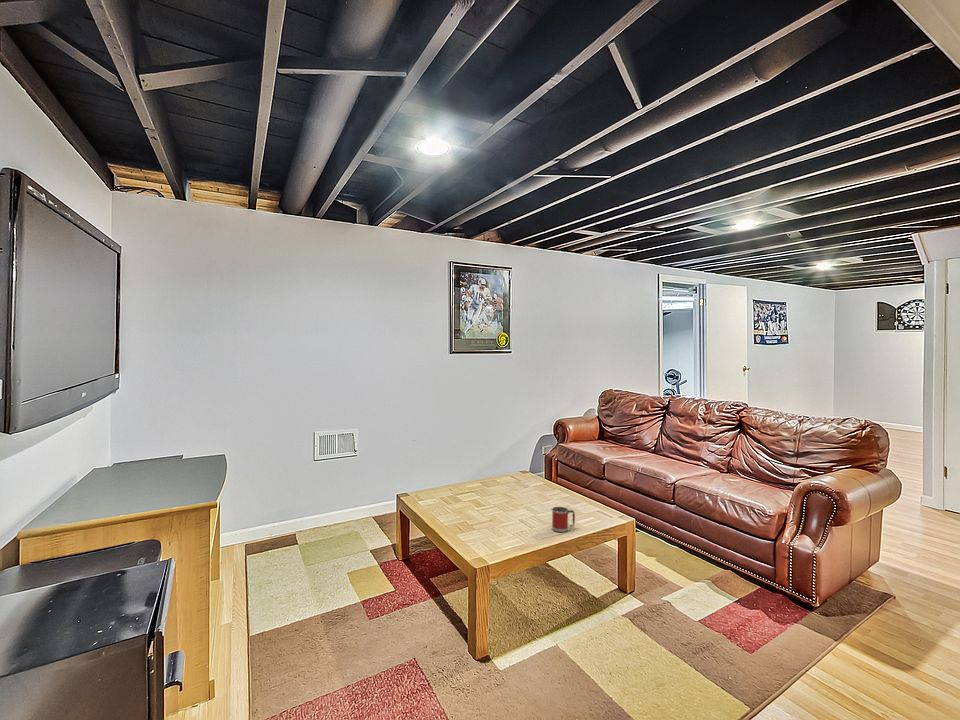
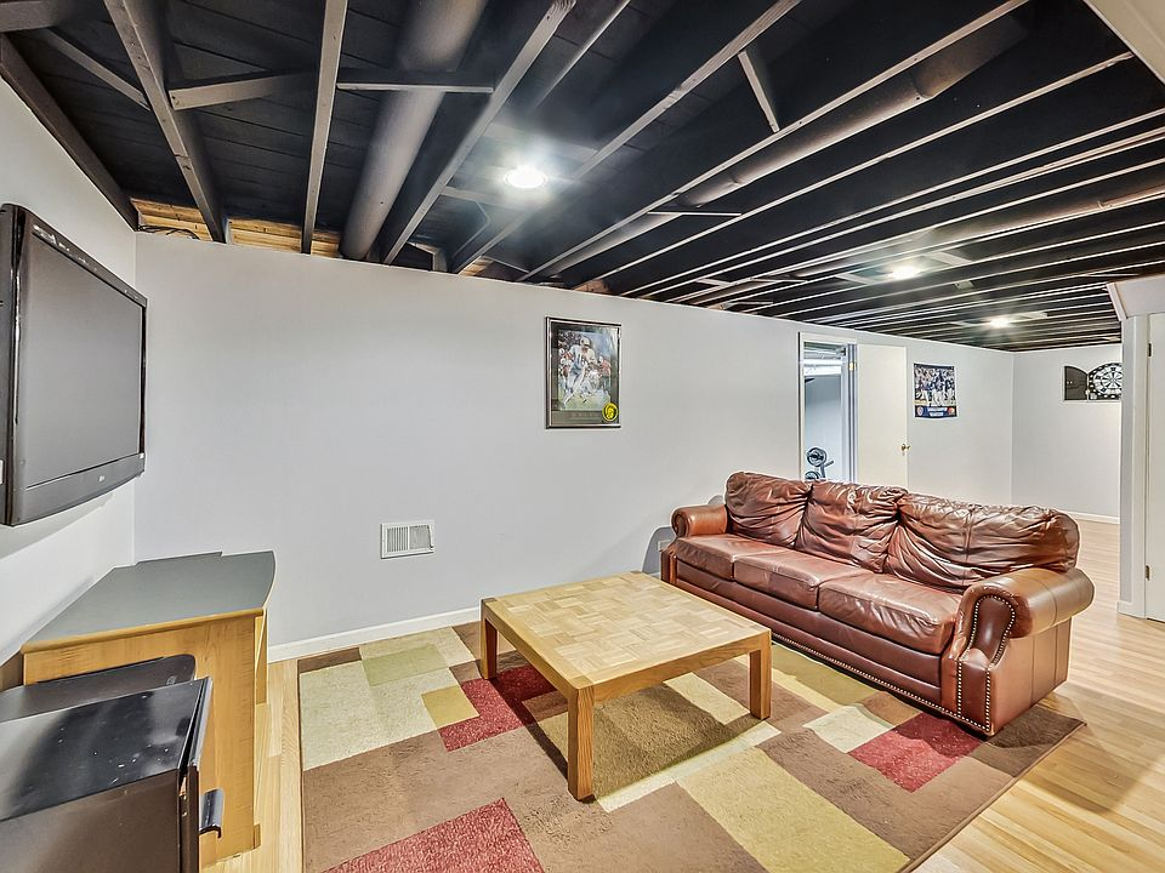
- mug [550,506,576,533]
